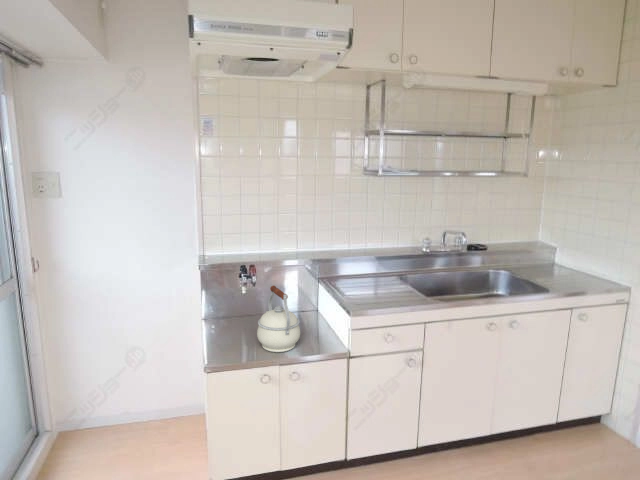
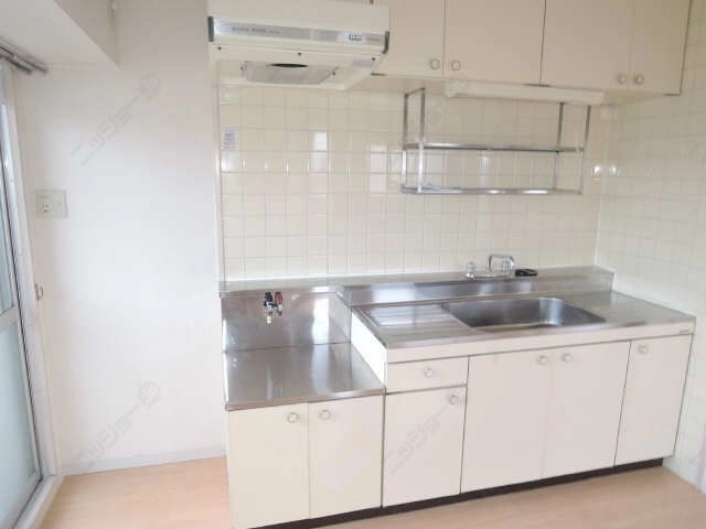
- kettle [256,285,301,353]
